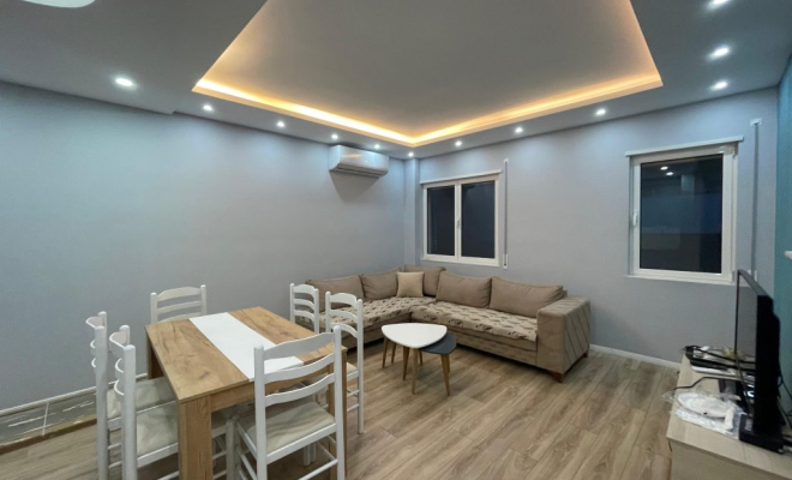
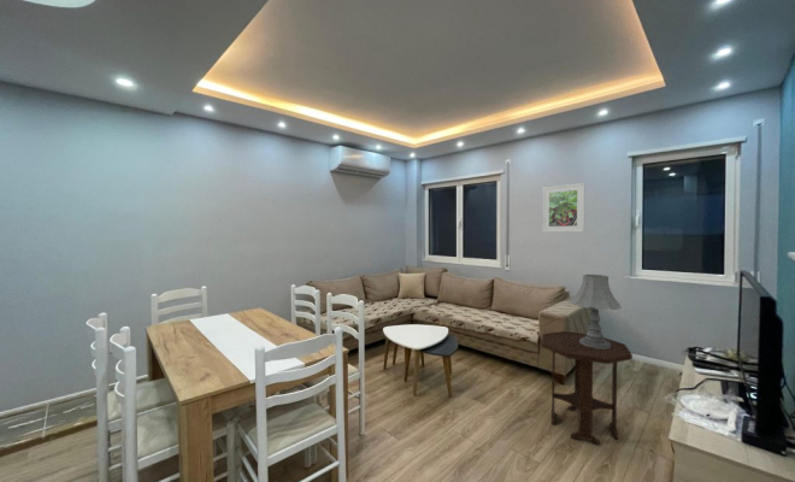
+ side table [541,330,634,446]
+ table lamp [570,274,623,348]
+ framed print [541,182,587,234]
